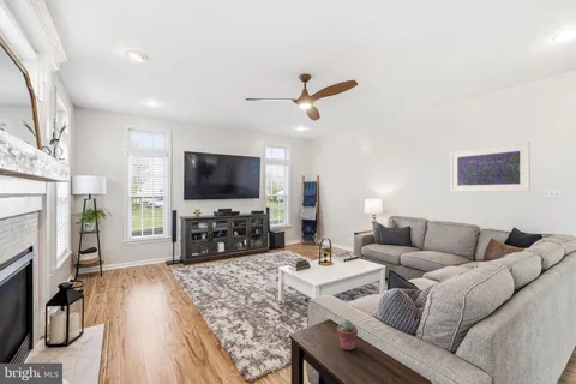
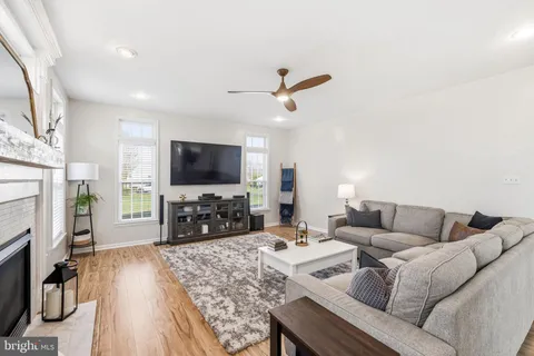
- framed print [450,142,532,193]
- potted succulent [336,319,359,352]
